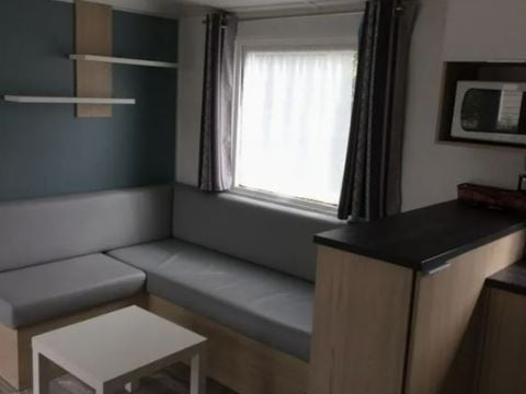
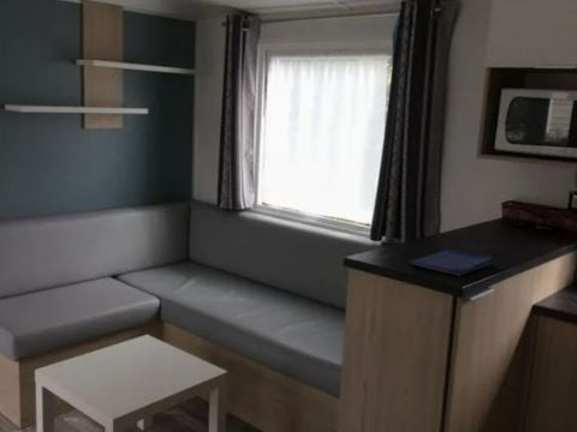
+ dish towel [409,248,495,277]
